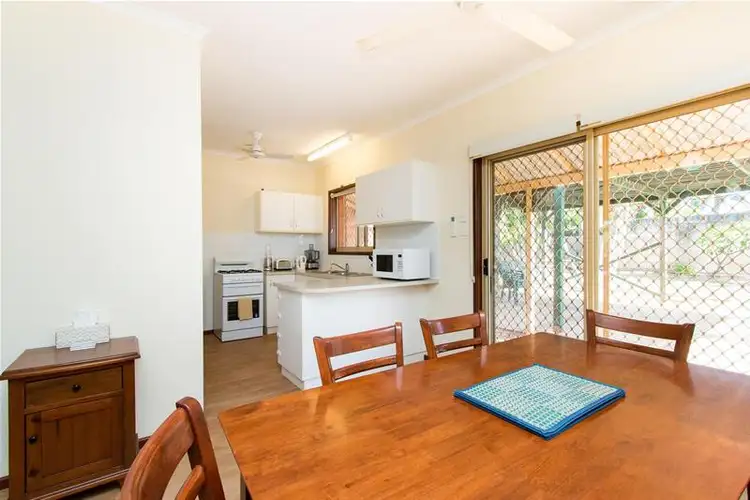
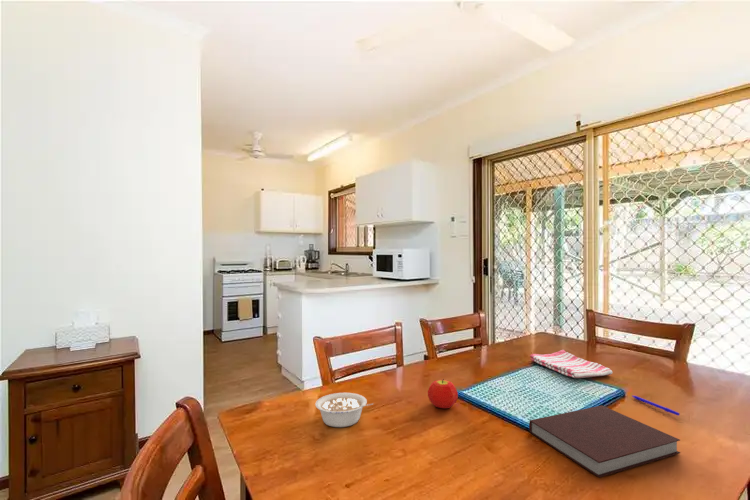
+ dish towel [529,349,613,379]
+ pen [632,395,681,417]
+ notebook [528,404,681,478]
+ fruit [427,378,459,409]
+ legume [314,392,375,428]
